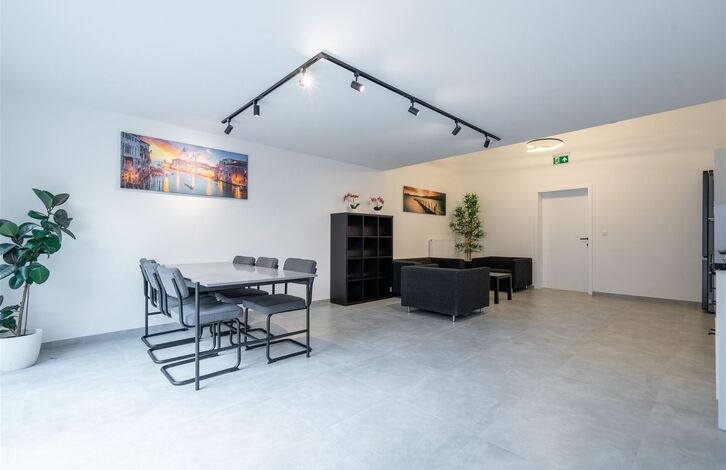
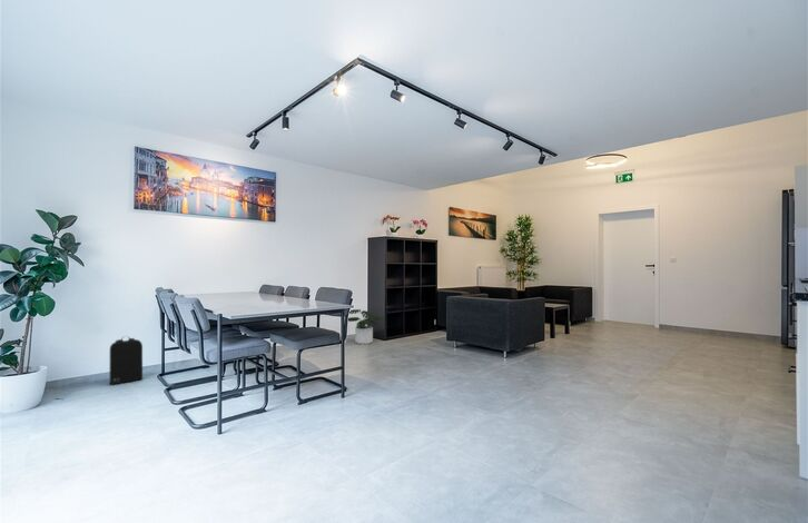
+ backpack [108,335,144,386]
+ potted plant [347,308,385,346]
